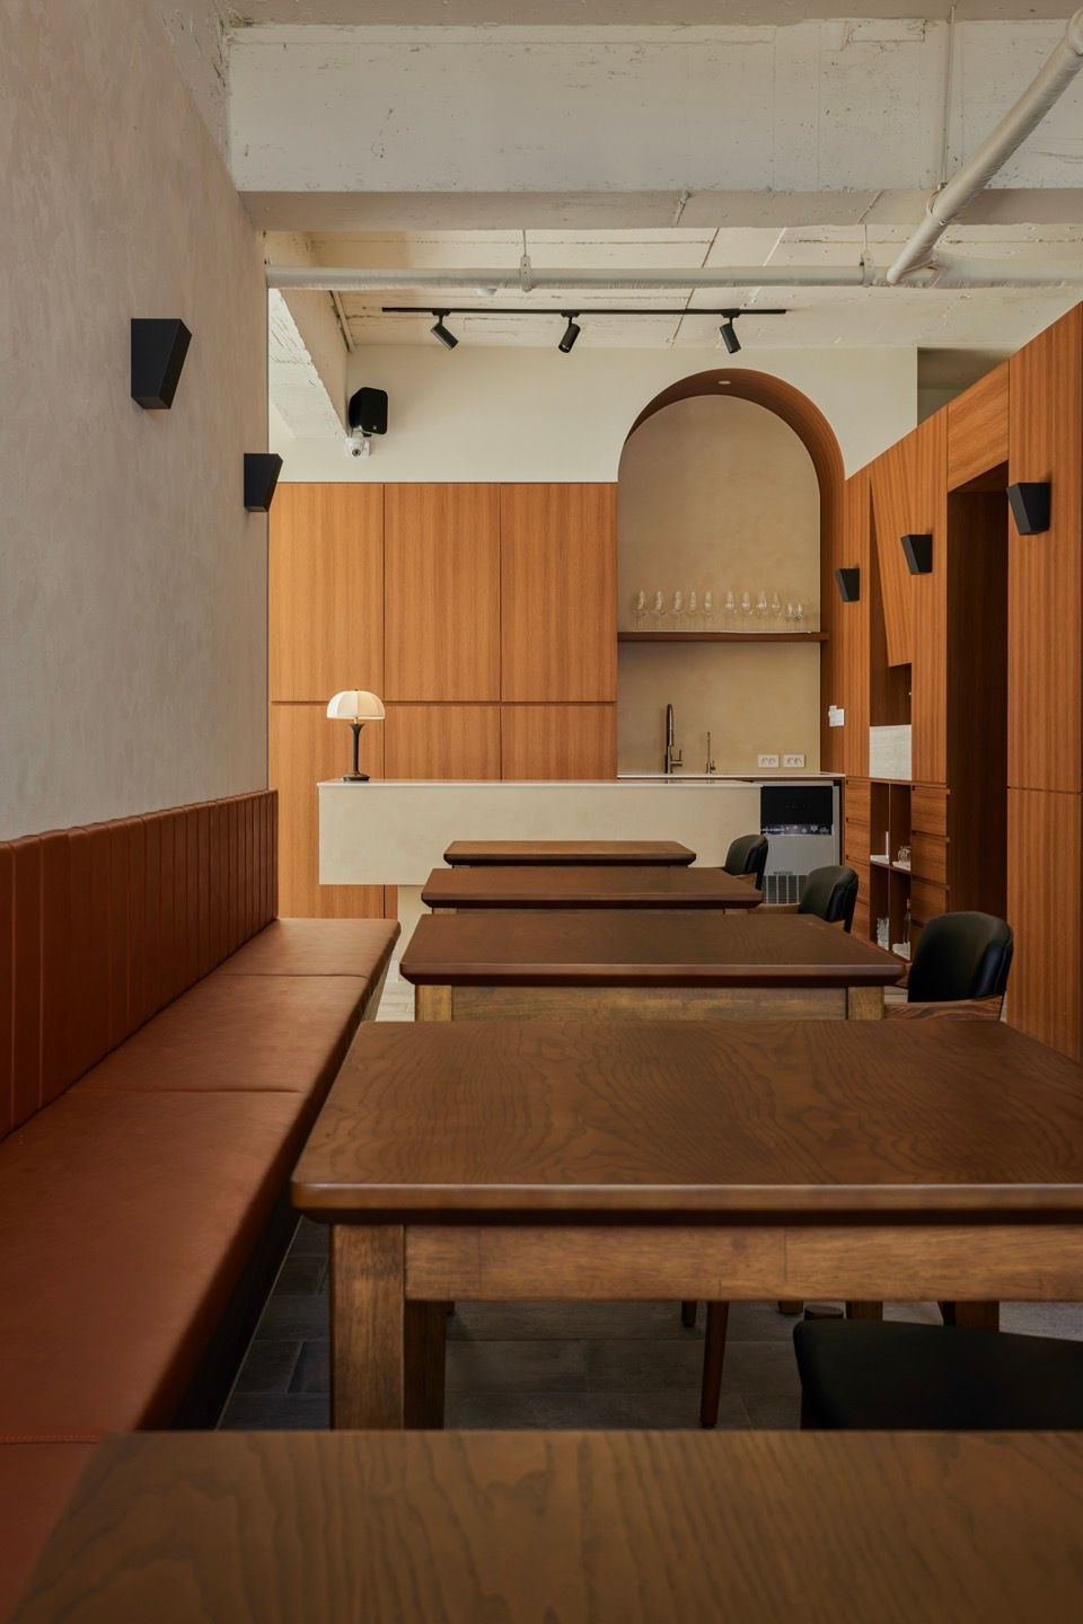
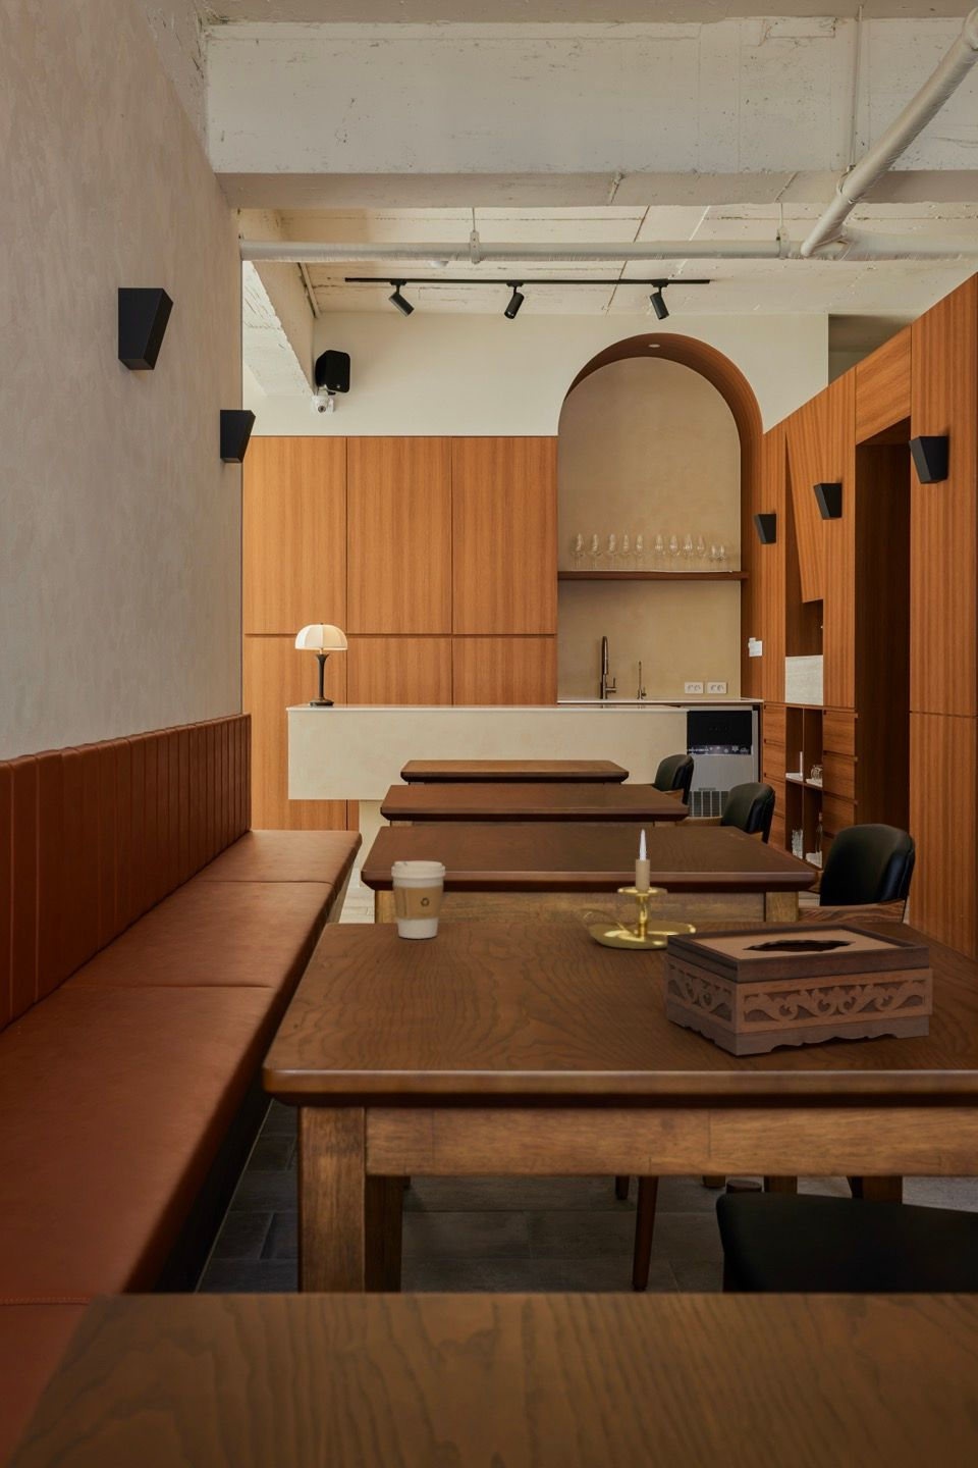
+ tissue box [664,922,933,1056]
+ coffee cup [390,861,446,940]
+ candle holder [573,829,696,950]
